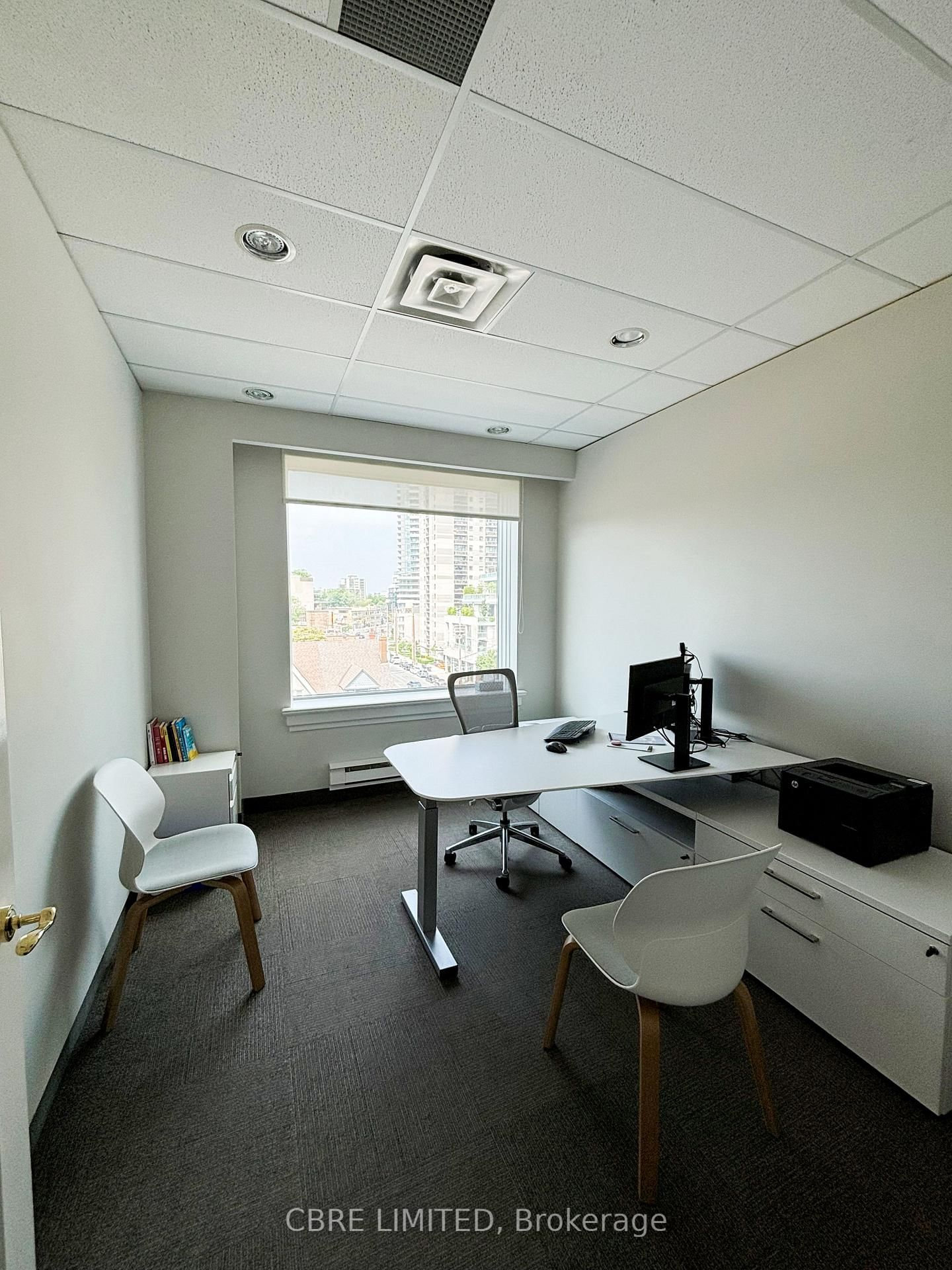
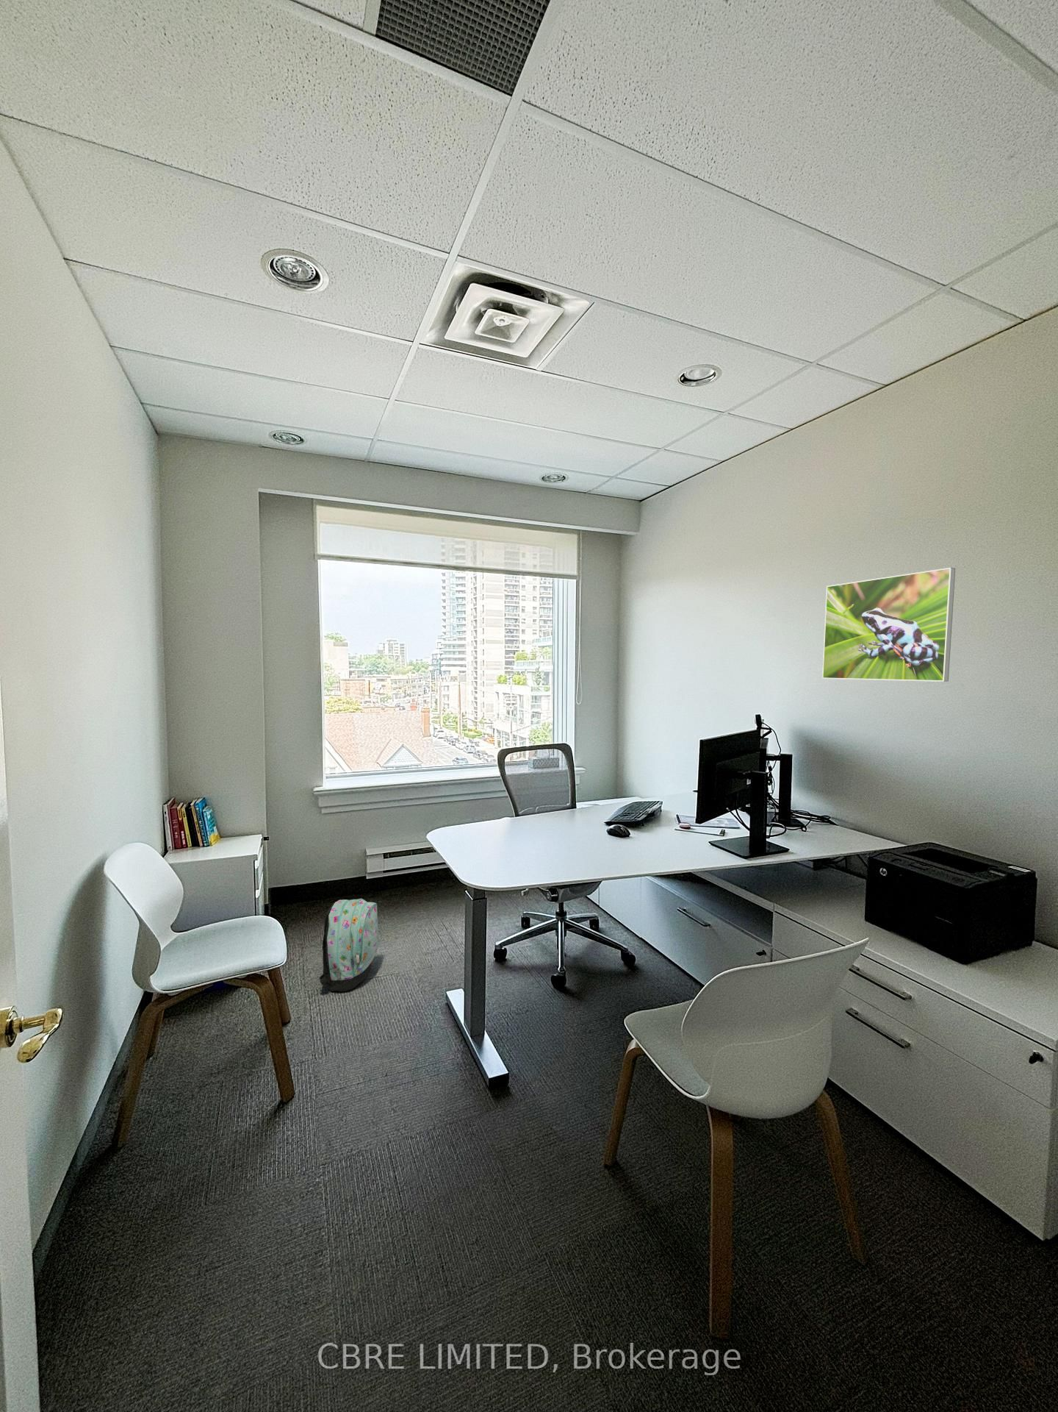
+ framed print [821,567,956,683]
+ backpack [319,898,379,992]
